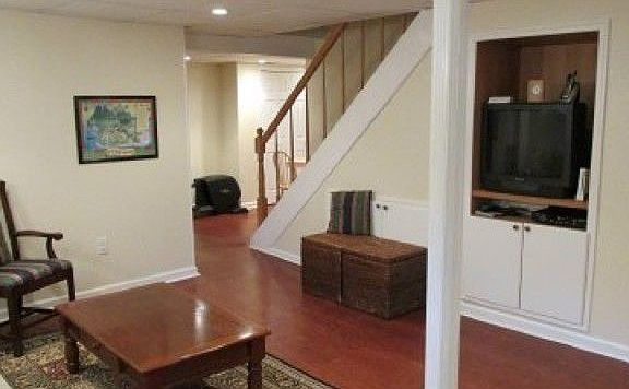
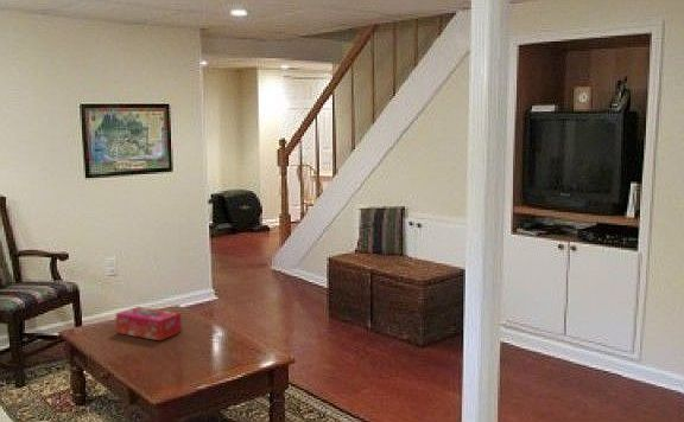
+ tissue box [115,306,183,341]
